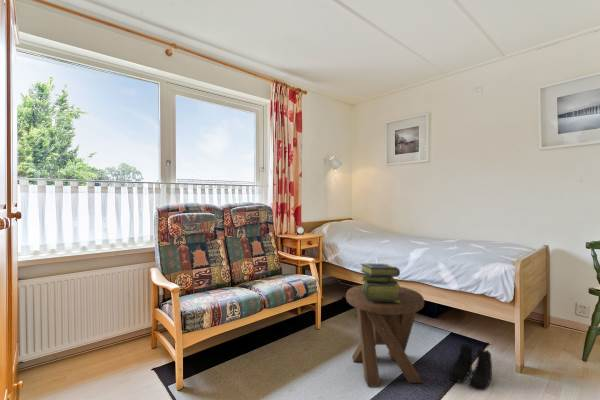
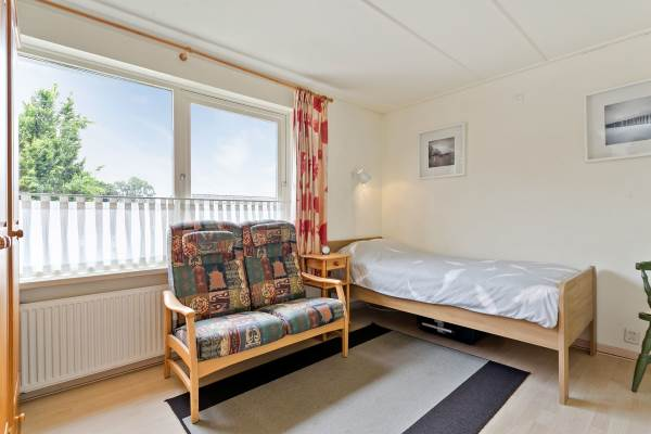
- stack of books [360,263,401,302]
- boots [449,343,493,392]
- music stool [345,284,425,387]
